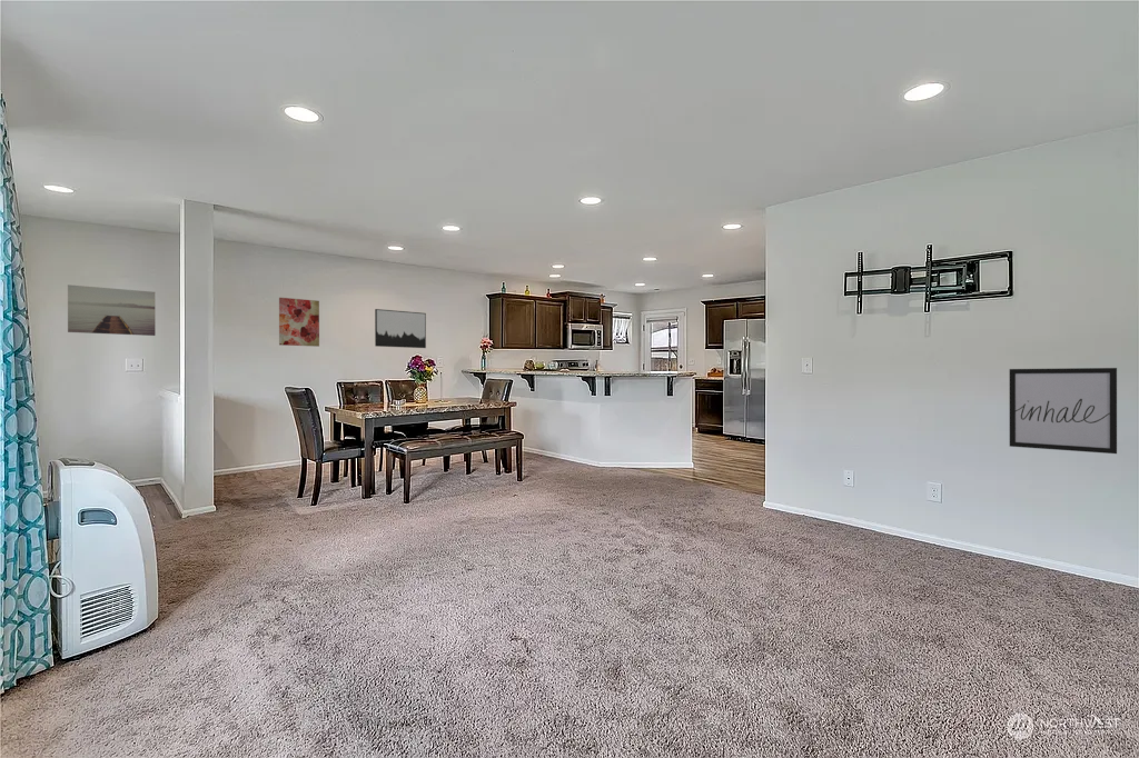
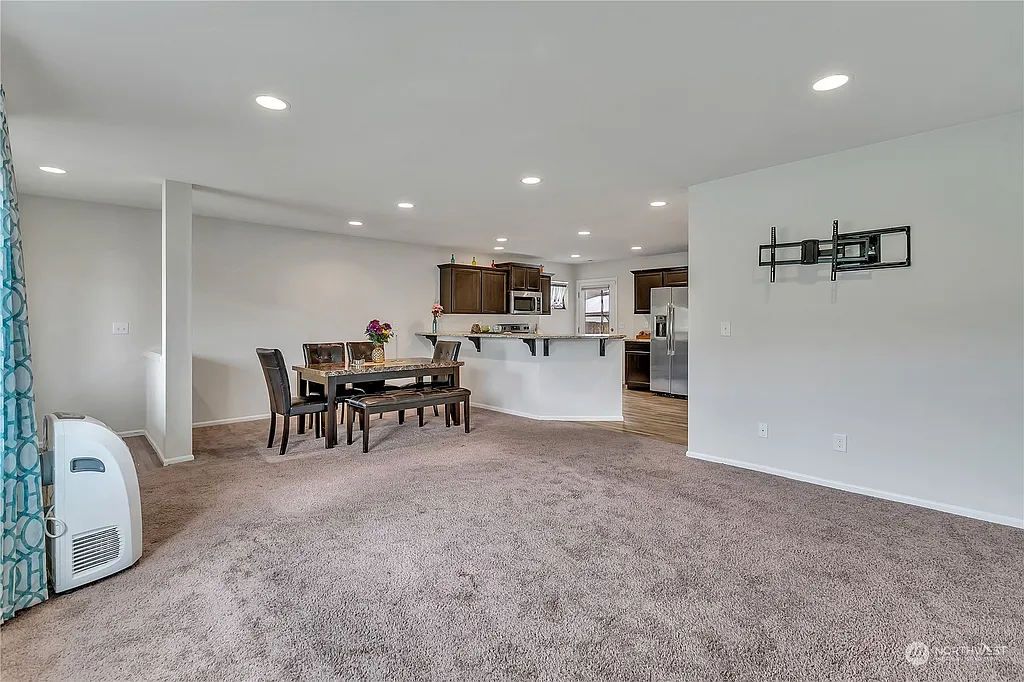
- wall art [67,283,157,337]
- wall art [374,308,427,349]
- wall art [1009,367,1118,455]
- wall art [278,297,320,348]
